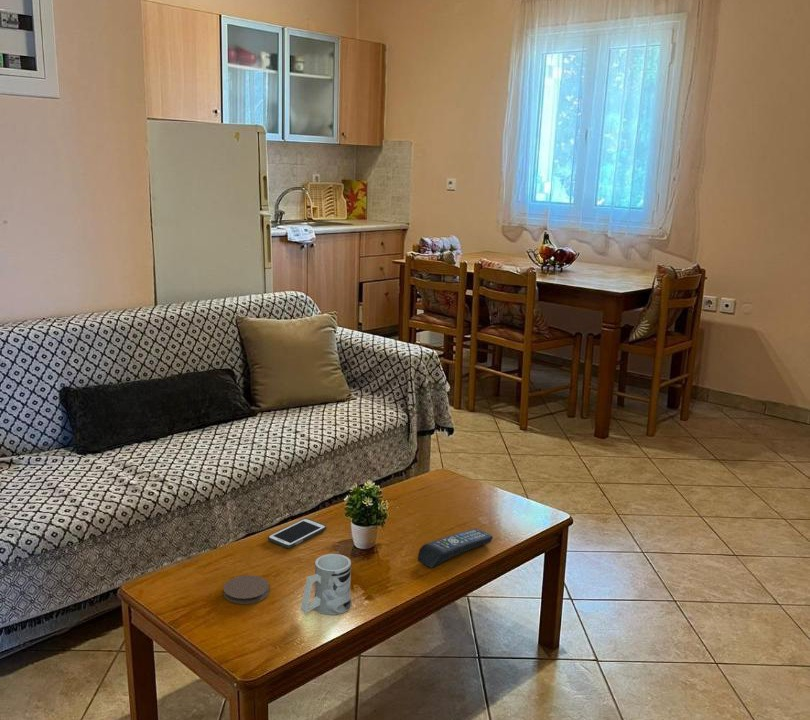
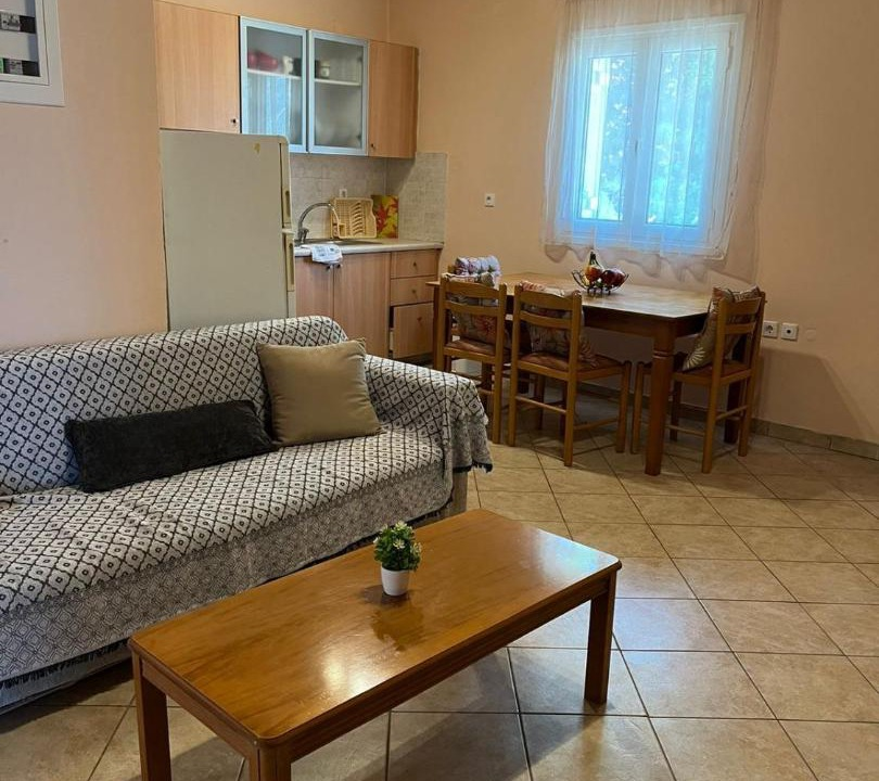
- coaster [222,574,270,605]
- mug [300,553,352,616]
- cell phone [267,517,327,549]
- remote control [417,528,494,569]
